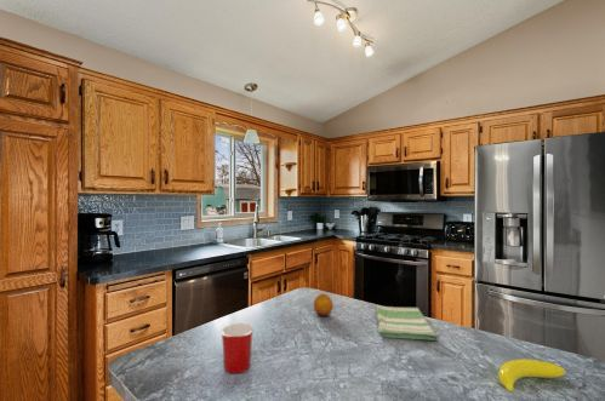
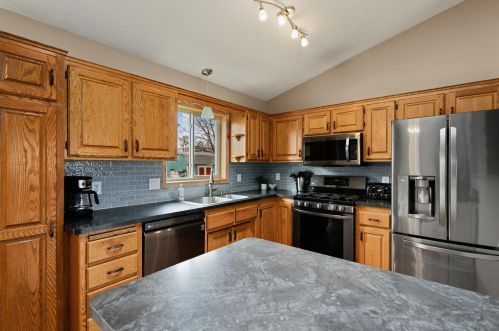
- dish towel [375,305,439,342]
- mug [221,322,253,374]
- banana [497,357,566,393]
- fruit [313,293,335,317]
